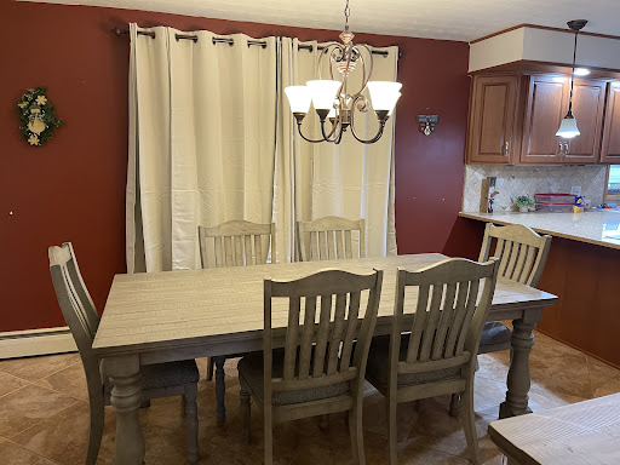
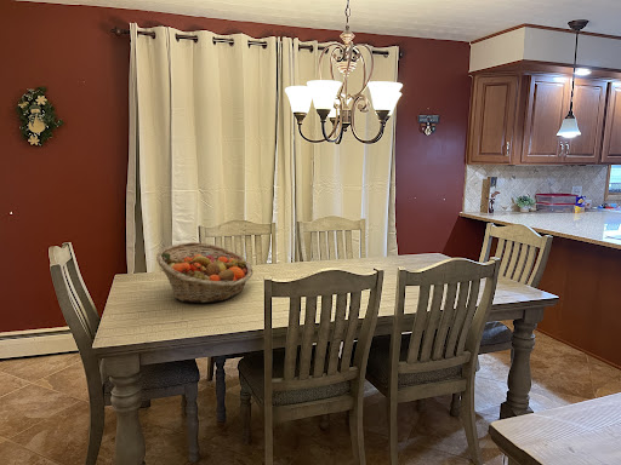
+ fruit basket [155,241,253,304]
